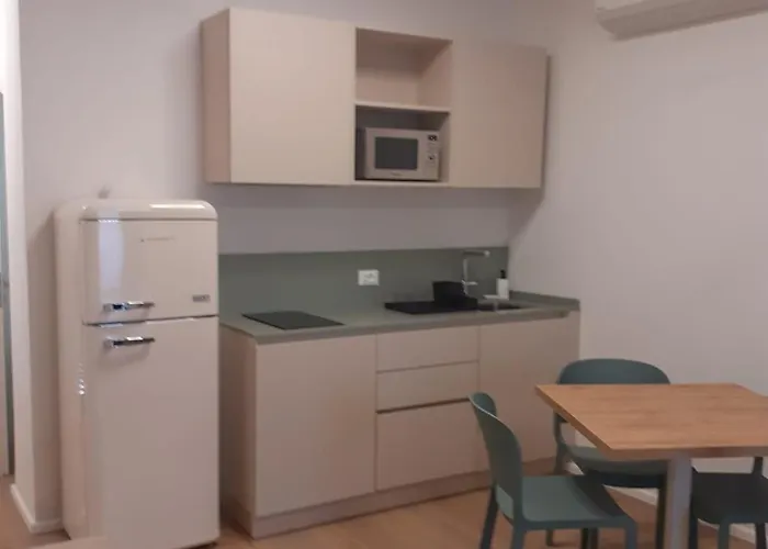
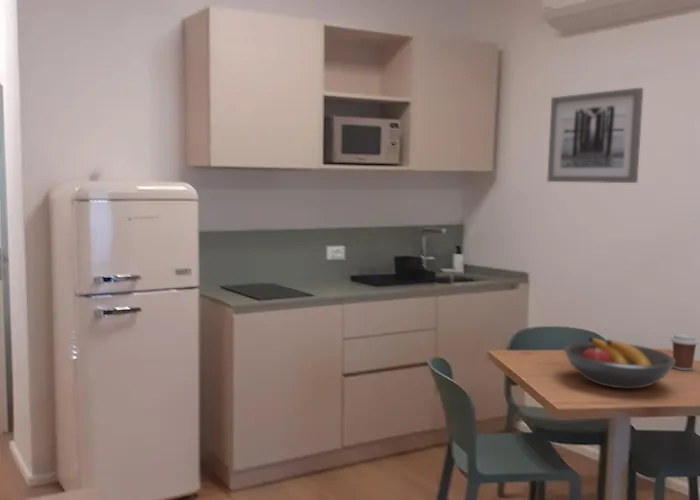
+ coffee cup [670,332,699,371]
+ wall art [546,87,644,184]
+ fruit bowl [563,336,675,390]
